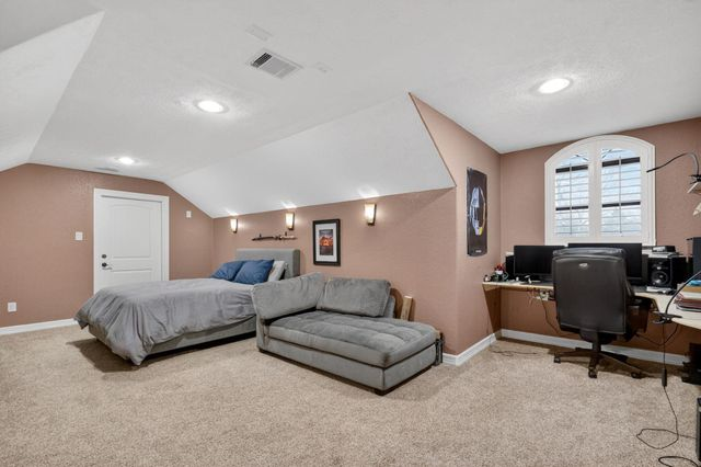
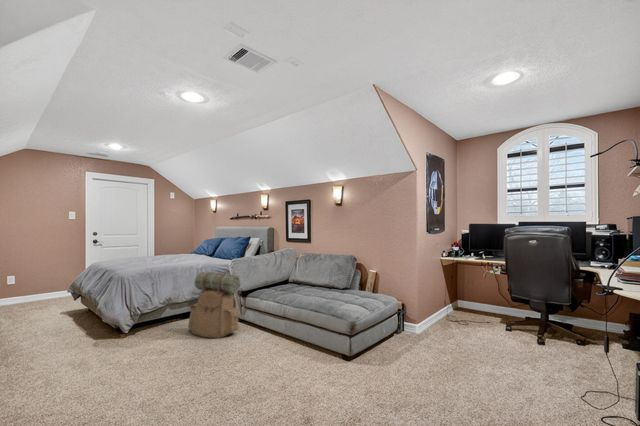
+ backpack [187,271,241,339]
